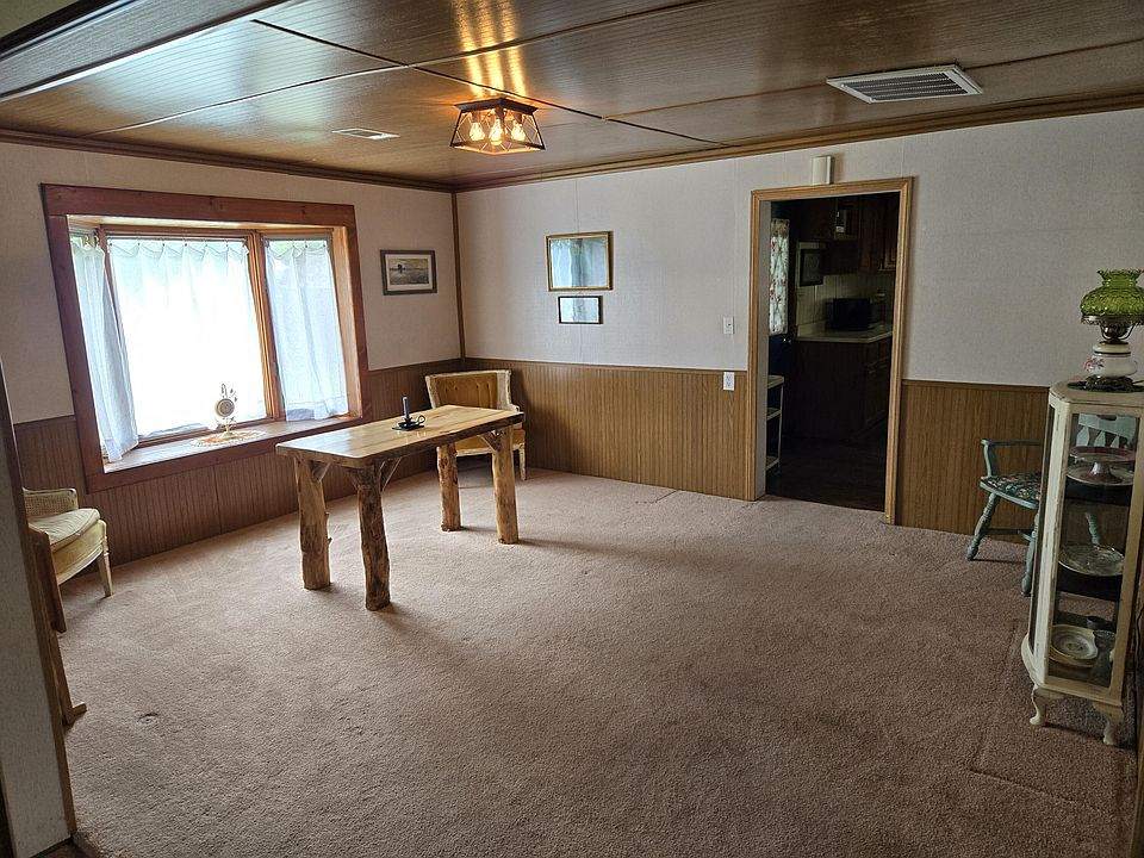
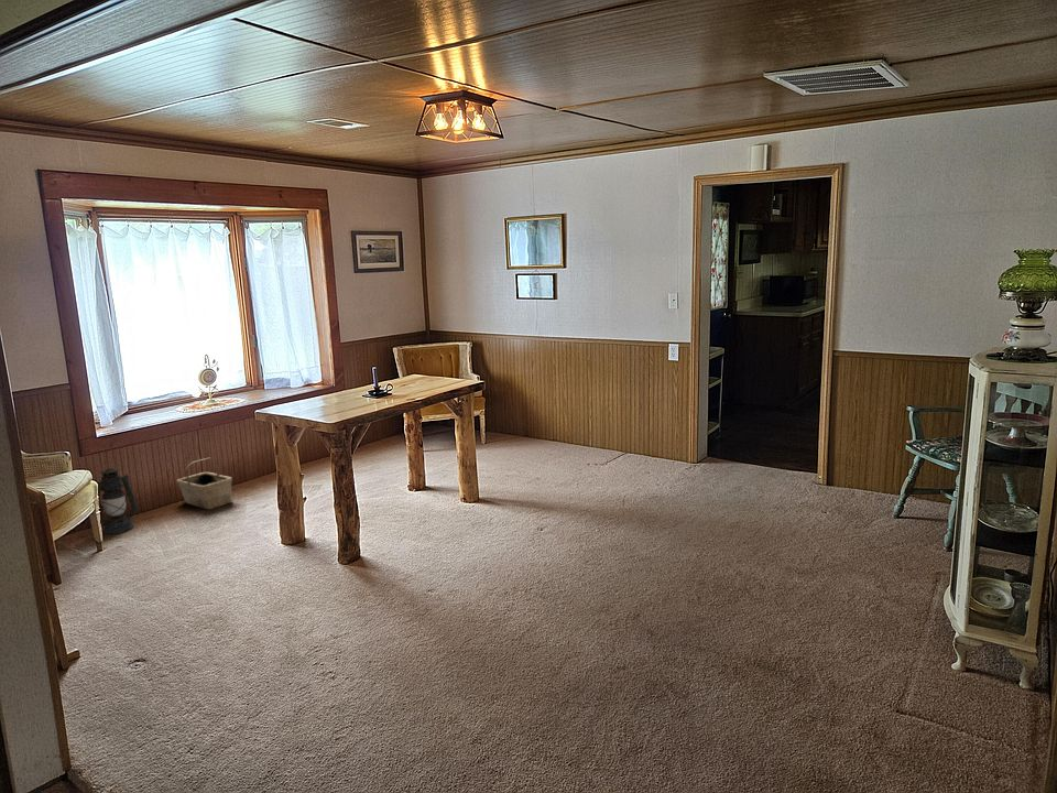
+ basket [176,457,233,510]
+ lantern [96,467,139,535]
